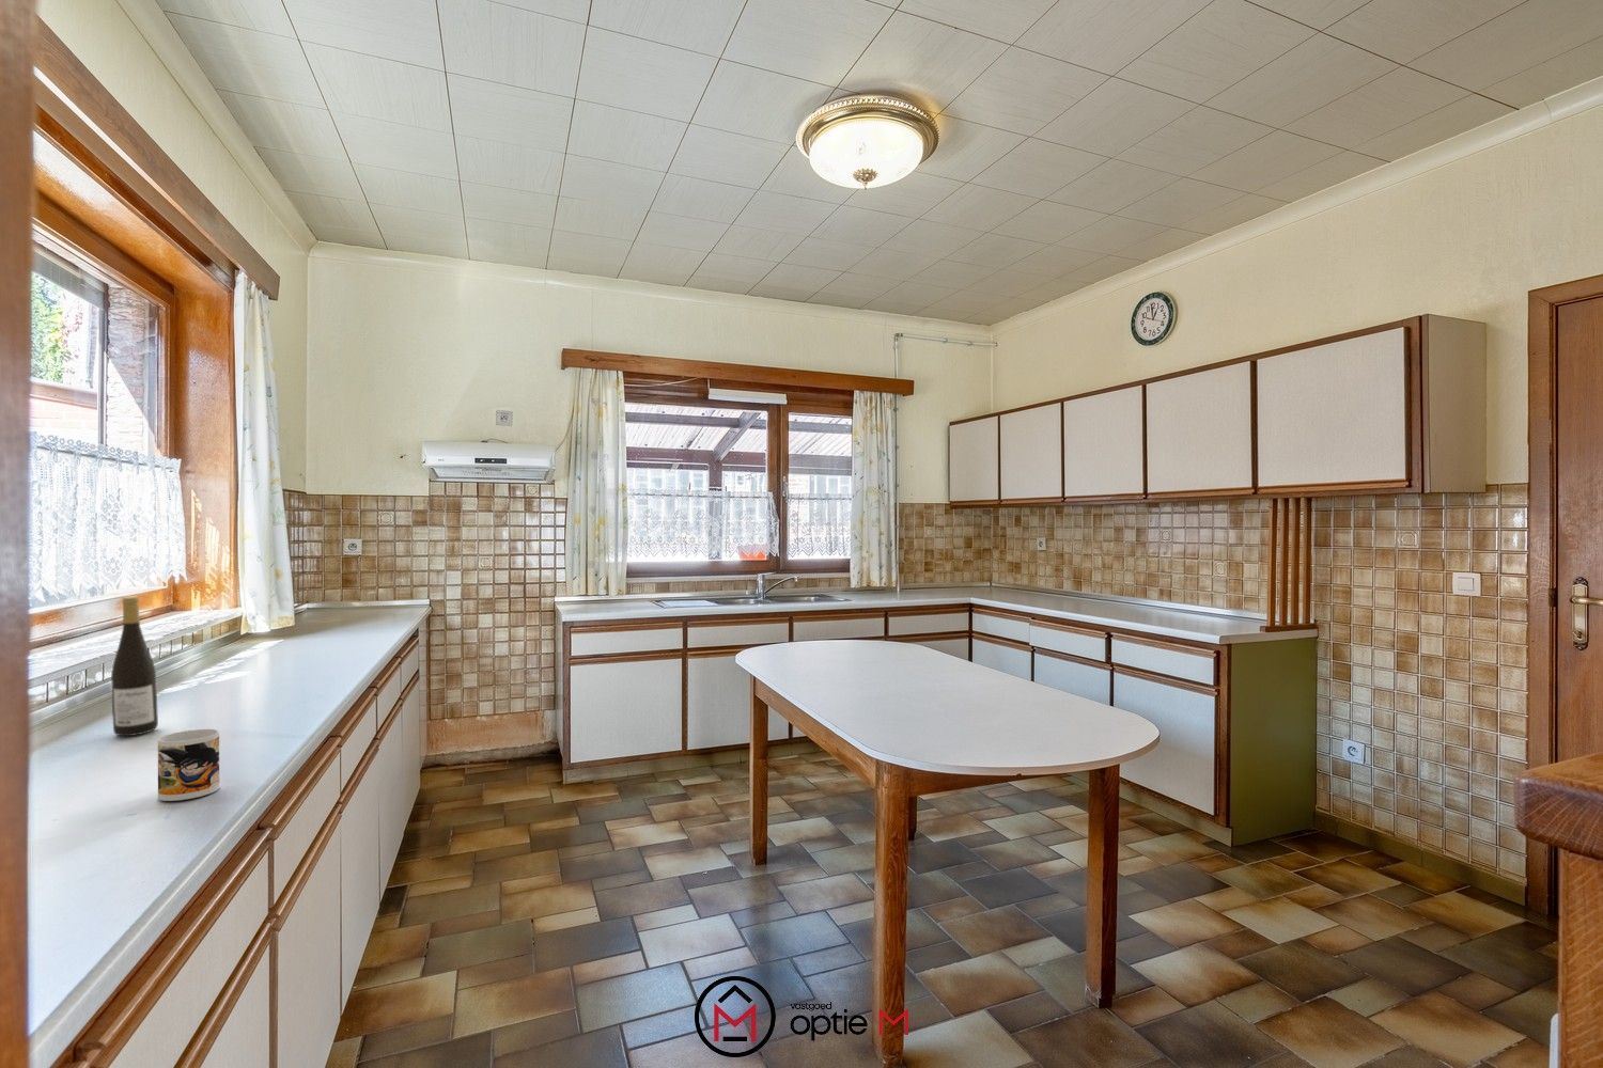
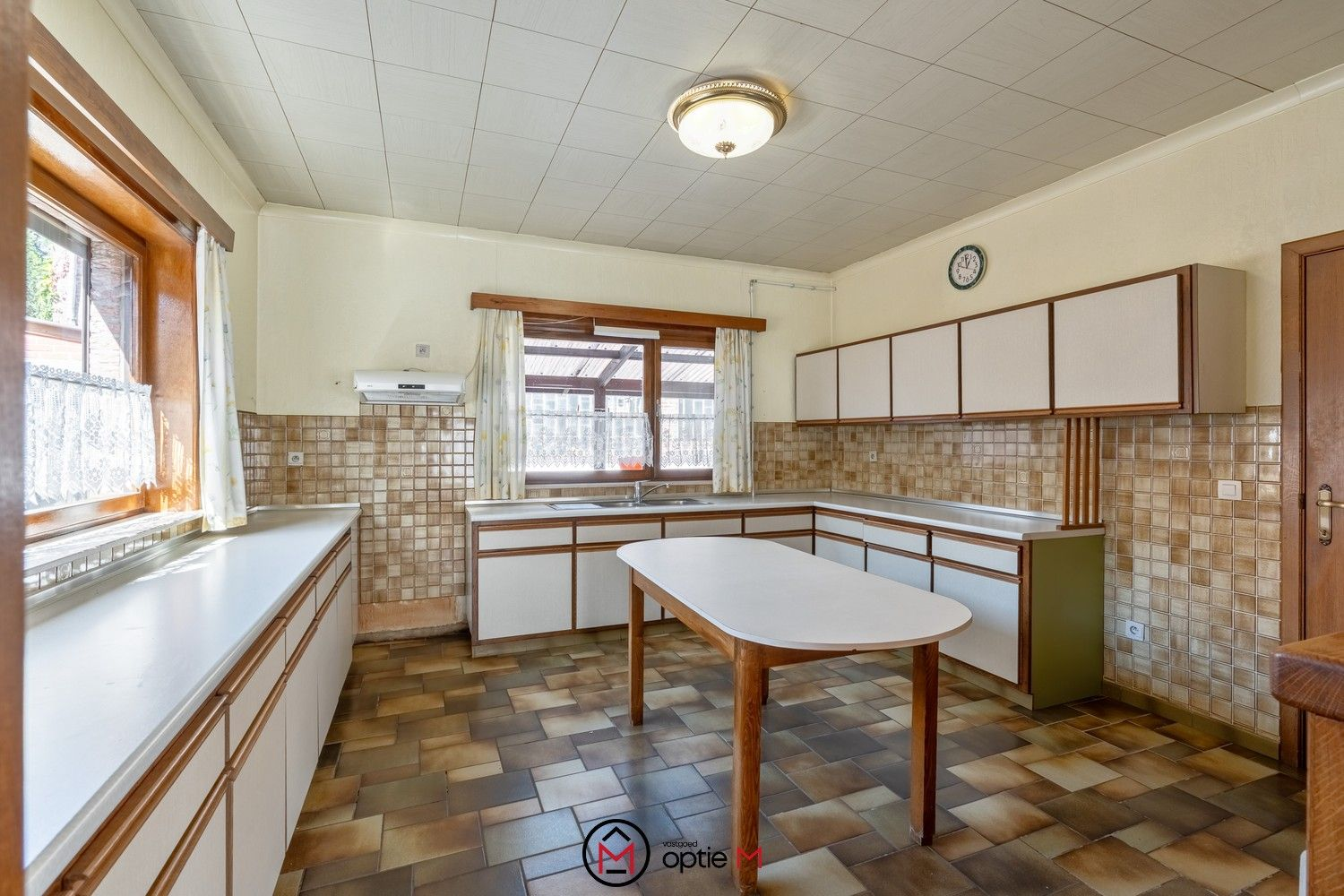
- wine bottle [110,595,160,737]
- mug [157,728,221,802]
